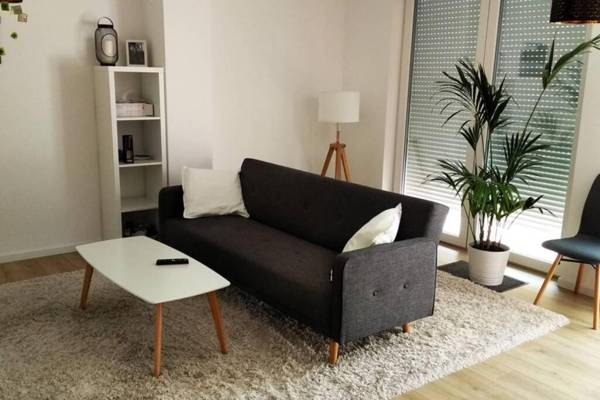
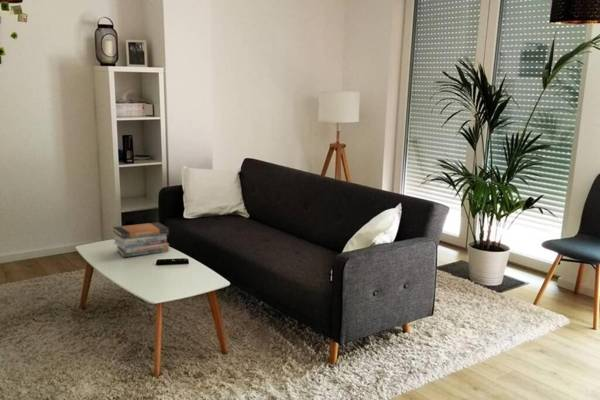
+ book stack [112,221,170,258]
